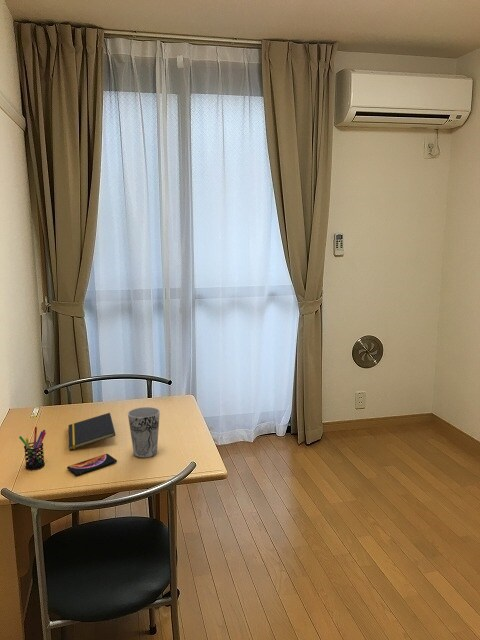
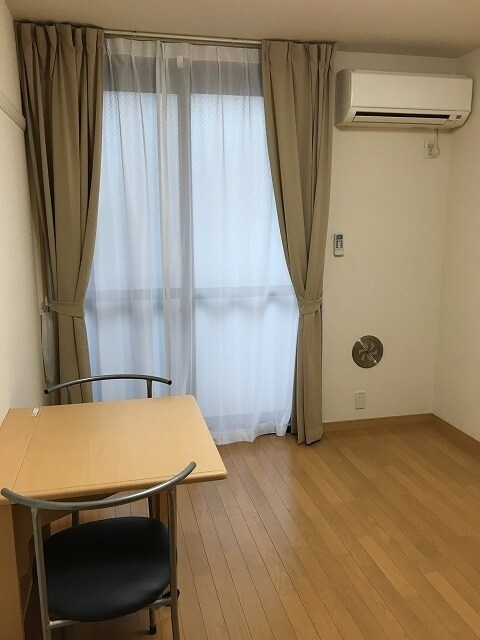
- smartphone [66,453,118,476]
- pen holder [18,426,47,471]
- notepad [68,412,116,451]
- cup [127,406,161,459]
